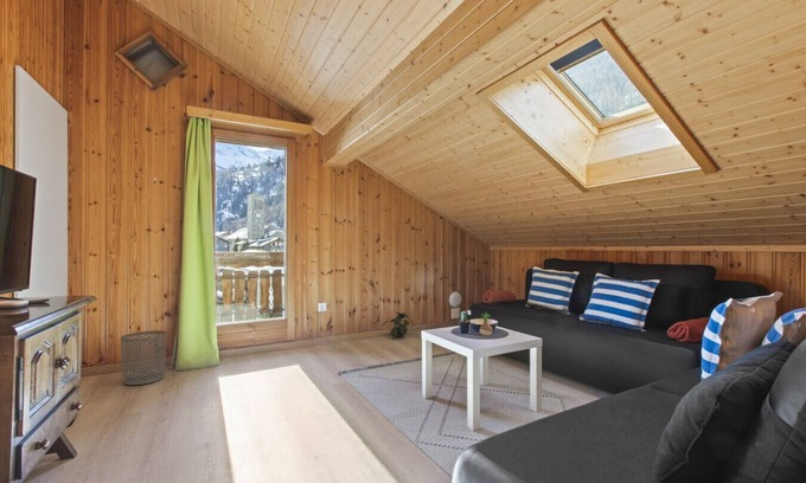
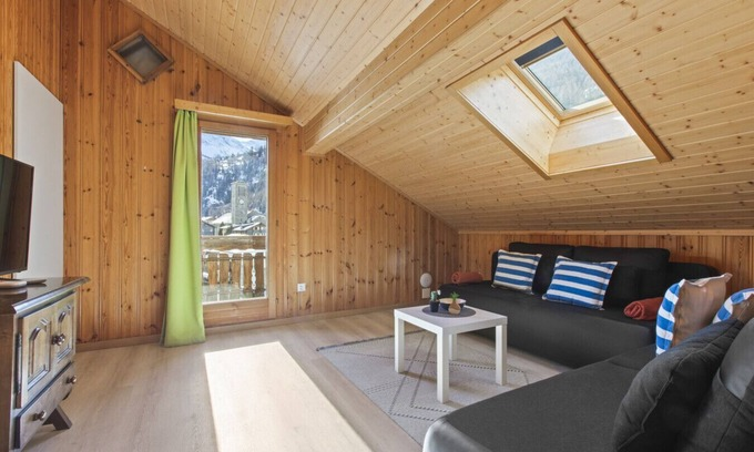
- waste bin [120,329,167,386]
- potted plant [380,311,415,339]
